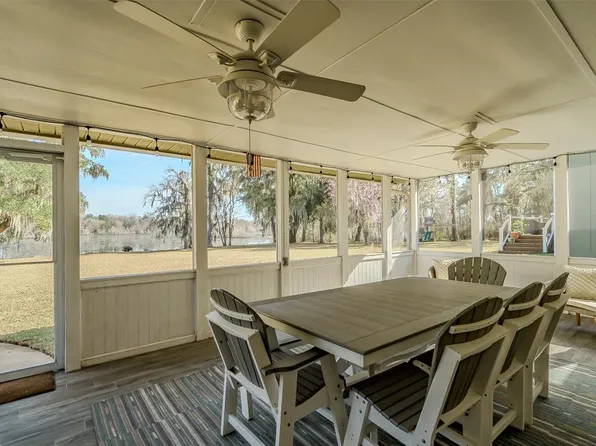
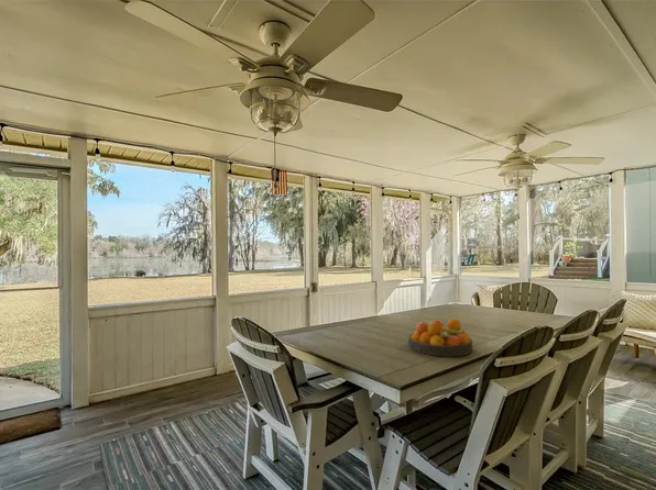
+ fruit bowl [407,318,473,357]
